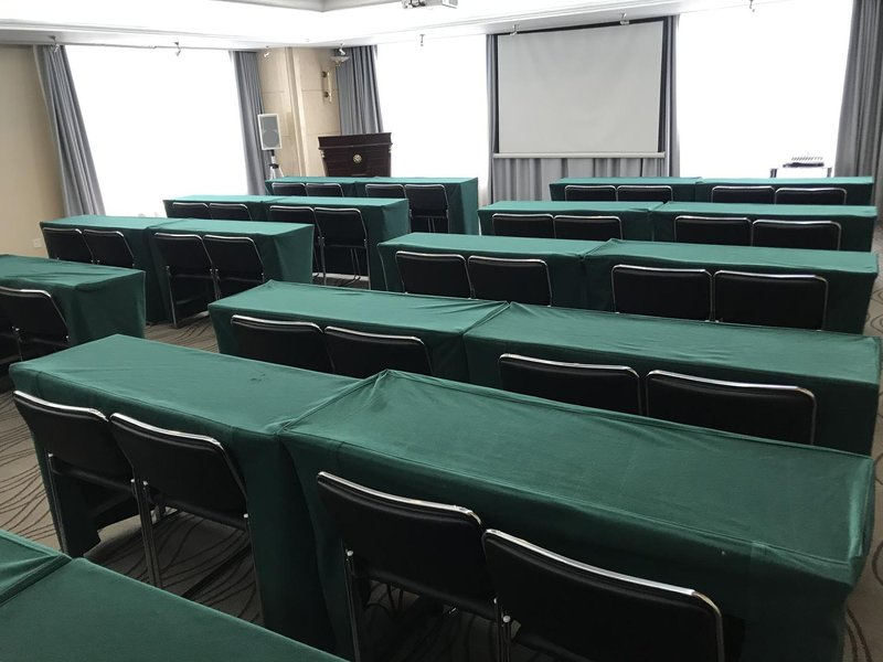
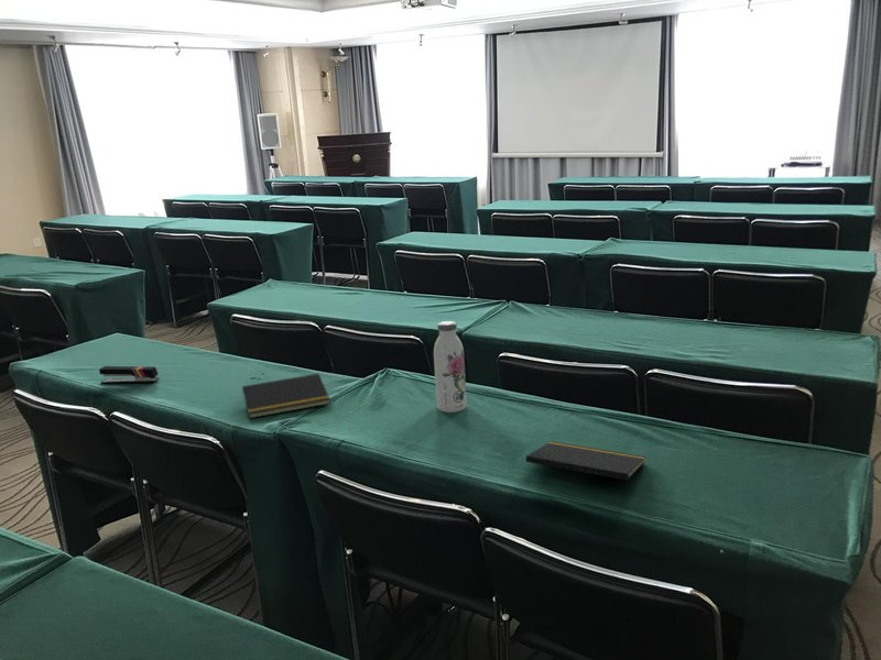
+ stapler [98,365,160,385]
+ notepad [525,440,646,494]
+ notepad [241,373,331,419]
+ water bottle [433,320,467,414]
